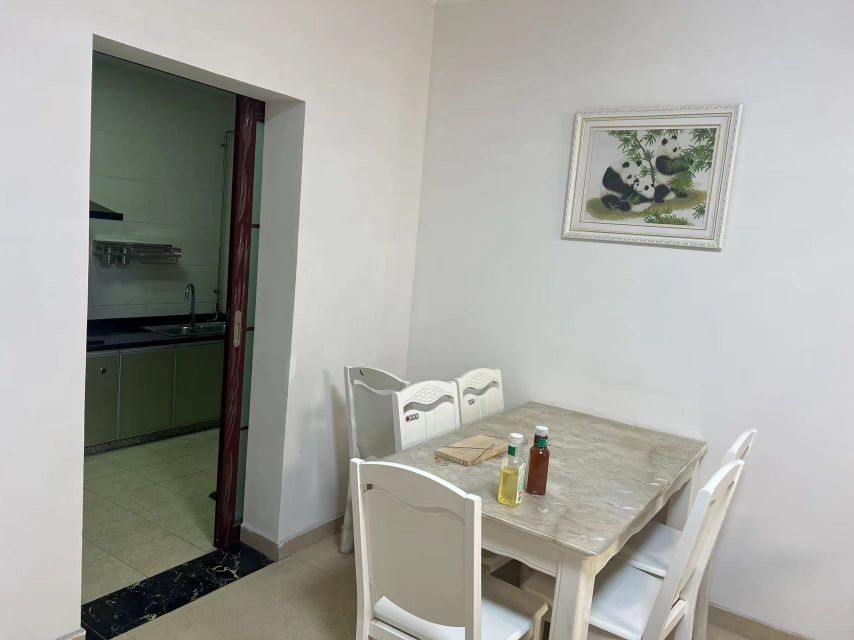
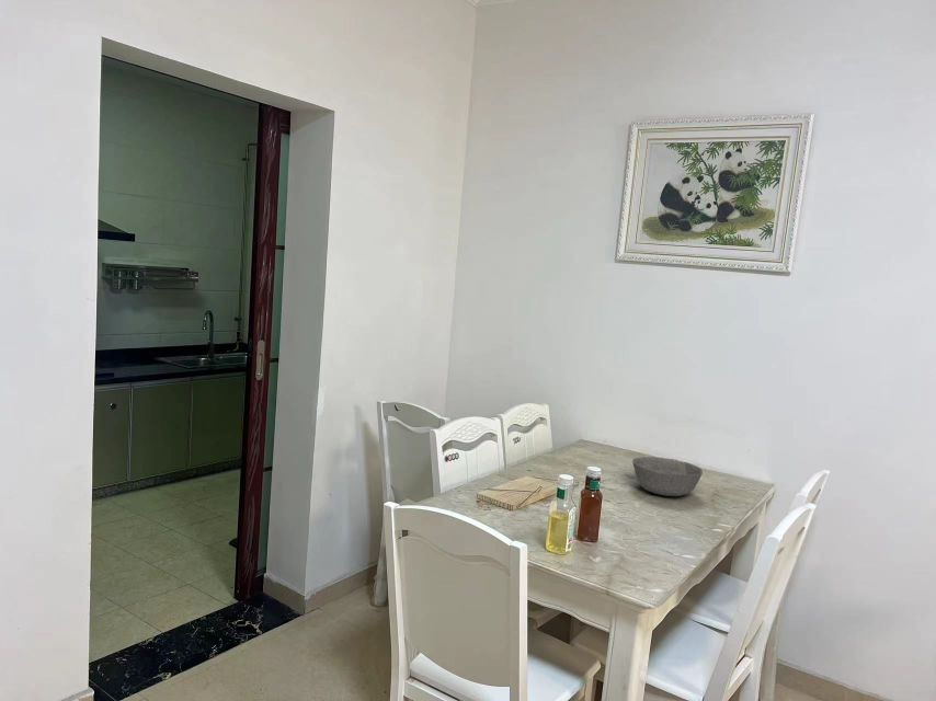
+ bowl [631,456,704,497]
